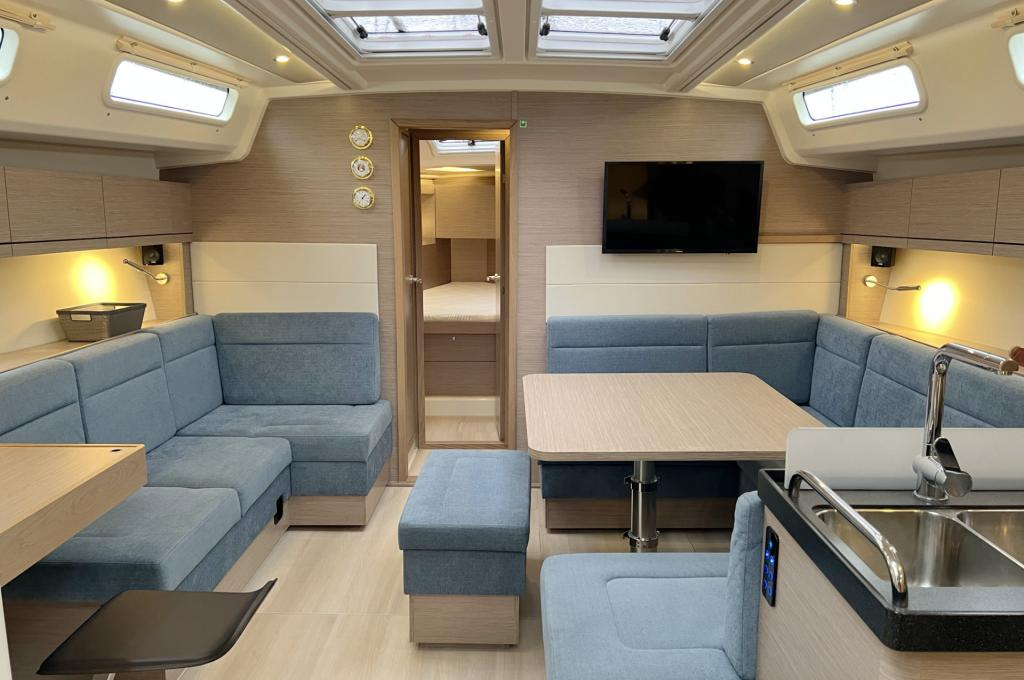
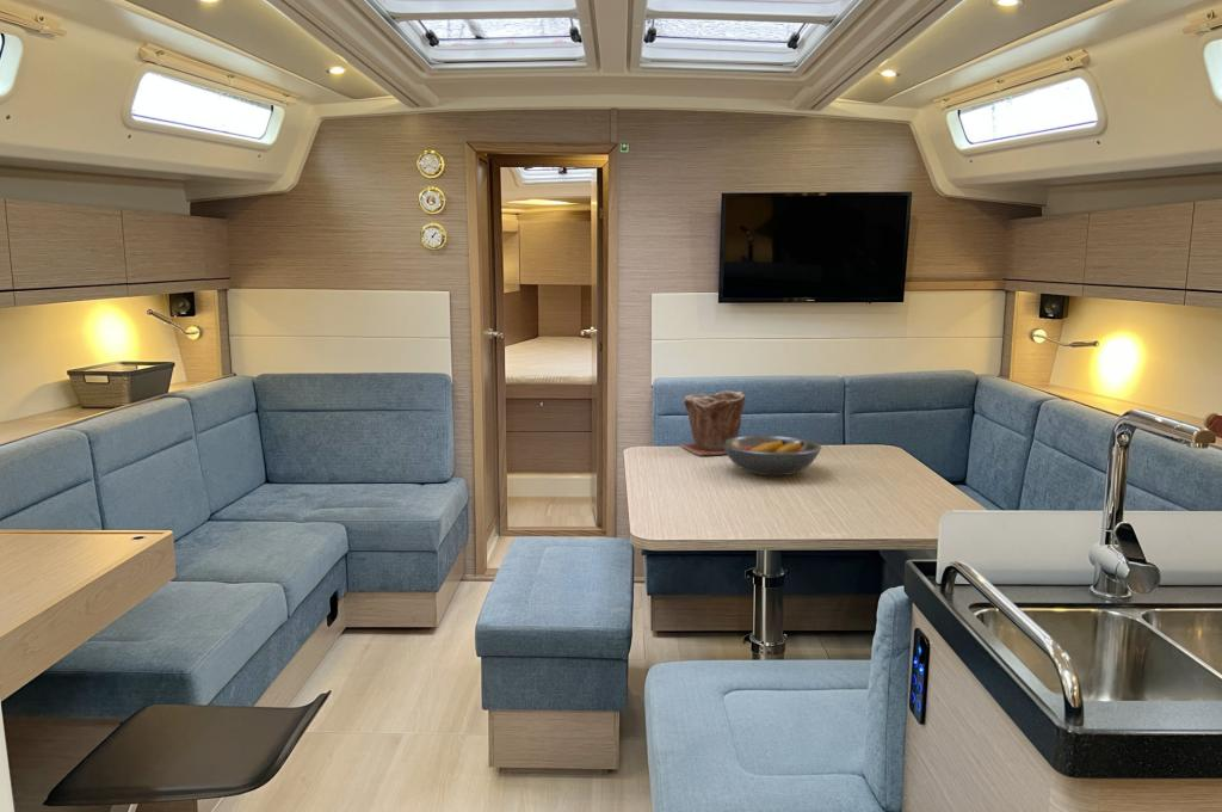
+ fruit bowl [722,435,823,476]
+ plant pot [679,390,746,457]
